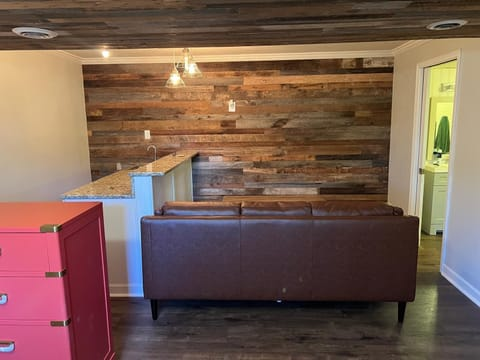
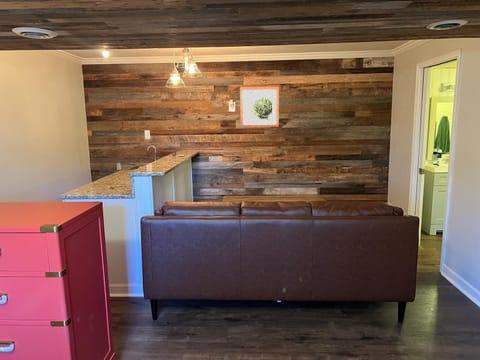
+ wall art [239,85,280,128]
